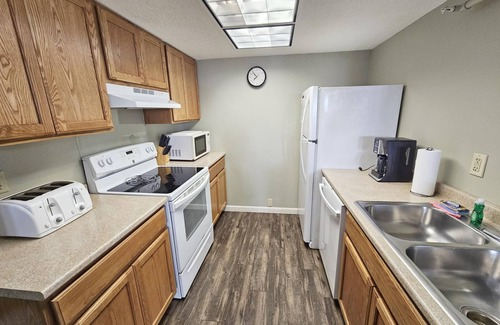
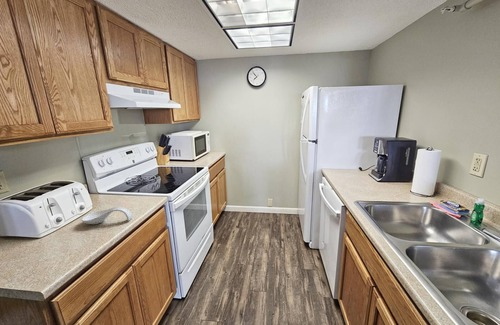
+ spoon rest [81,206,134,225]
